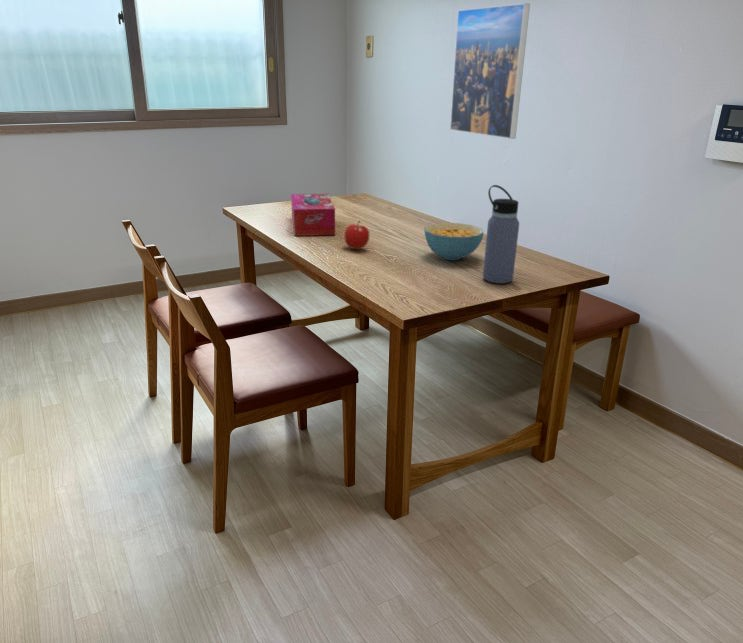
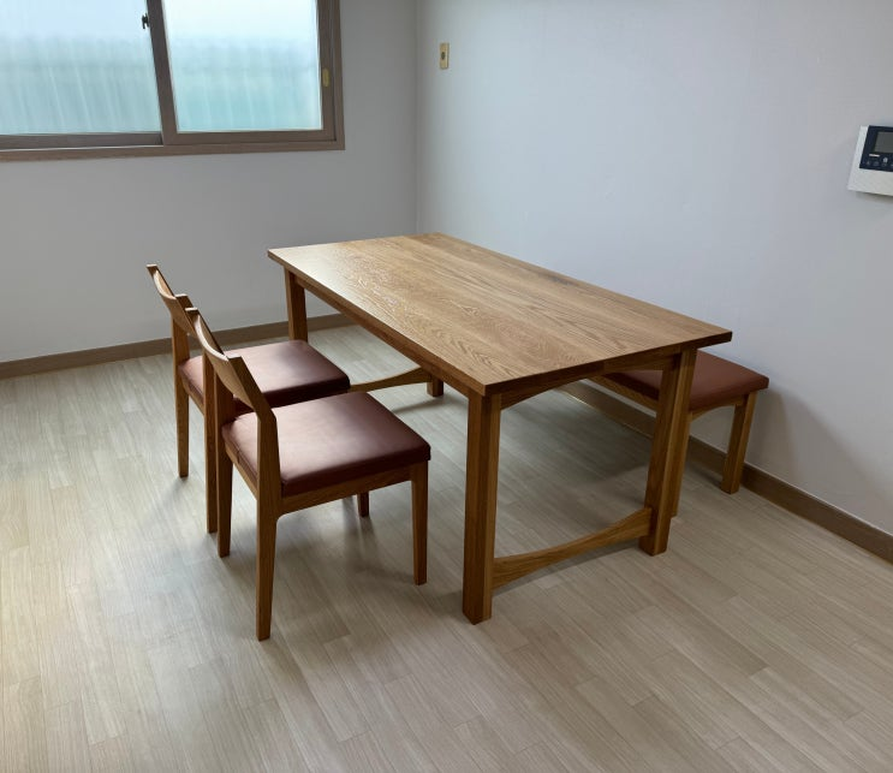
- water bottle [482,184,520,285]
- tissue box [290,193,336,237]
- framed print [449,2,531,140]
- fruit [343,220,370,250]
- cereal bowl [423,222,485,261]
